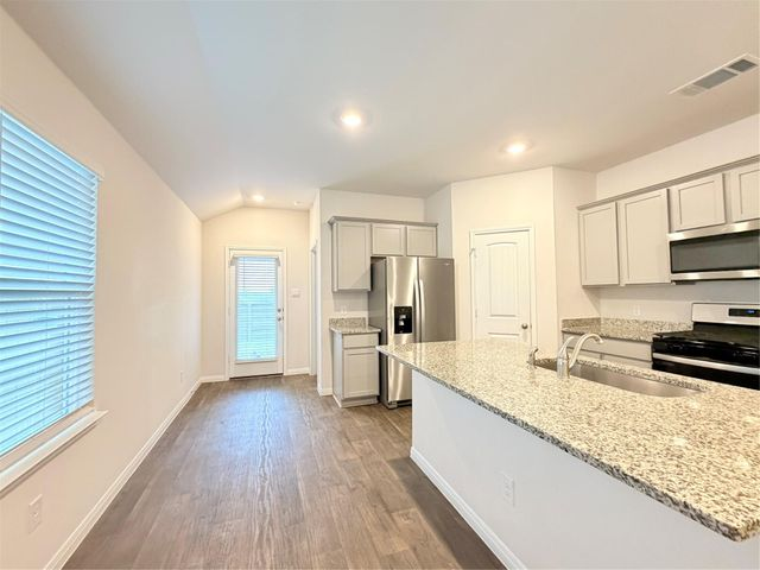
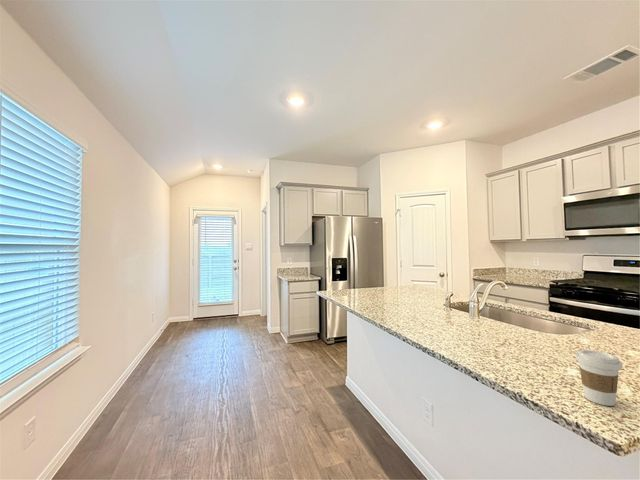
+ coffee cup [574,349,624,407]
